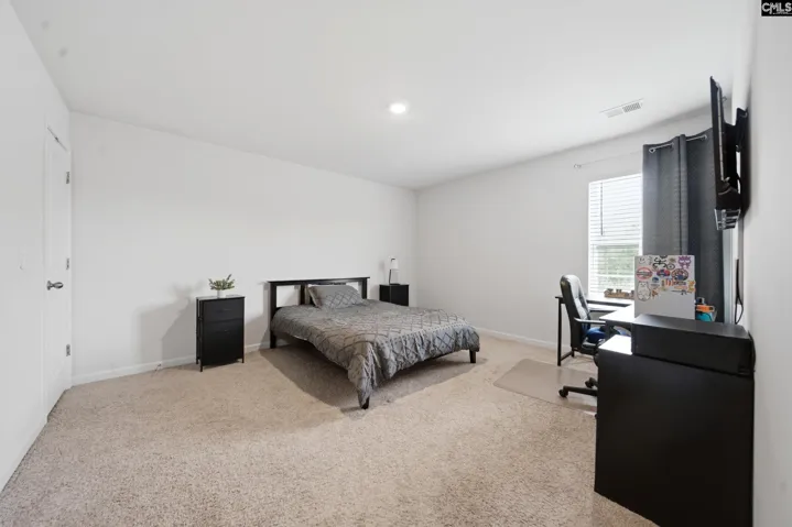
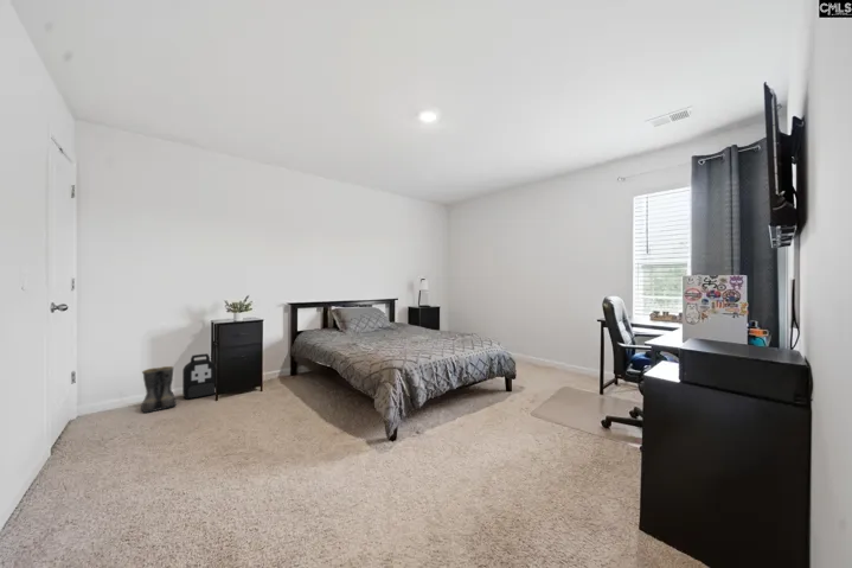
+ boots [140,365,178,414]
+ backpack [181,352,217,401]
